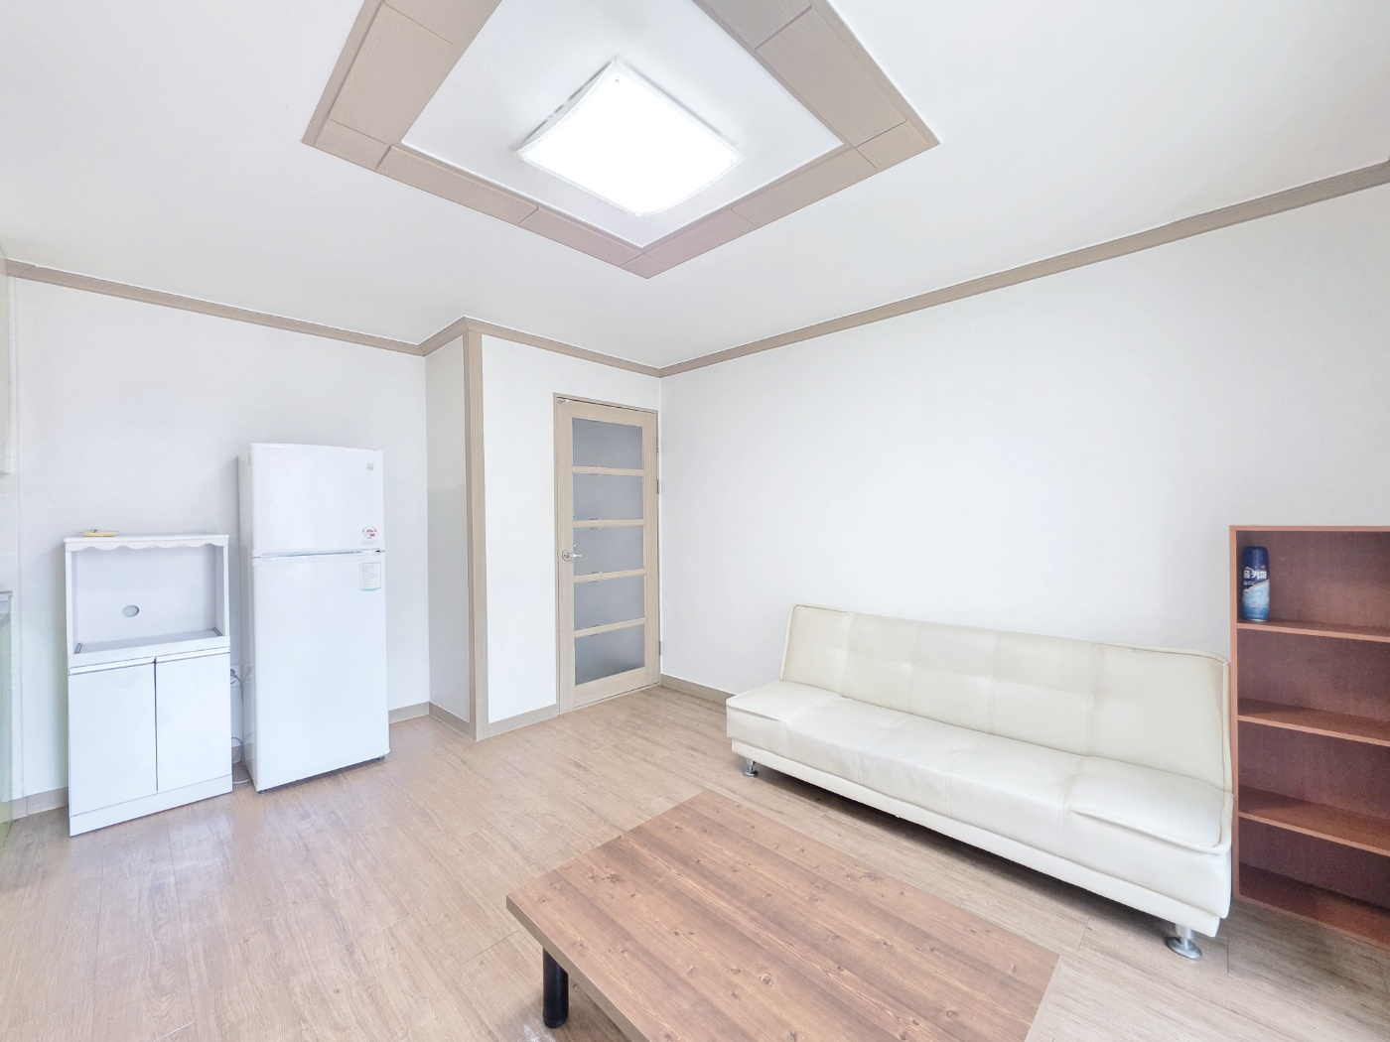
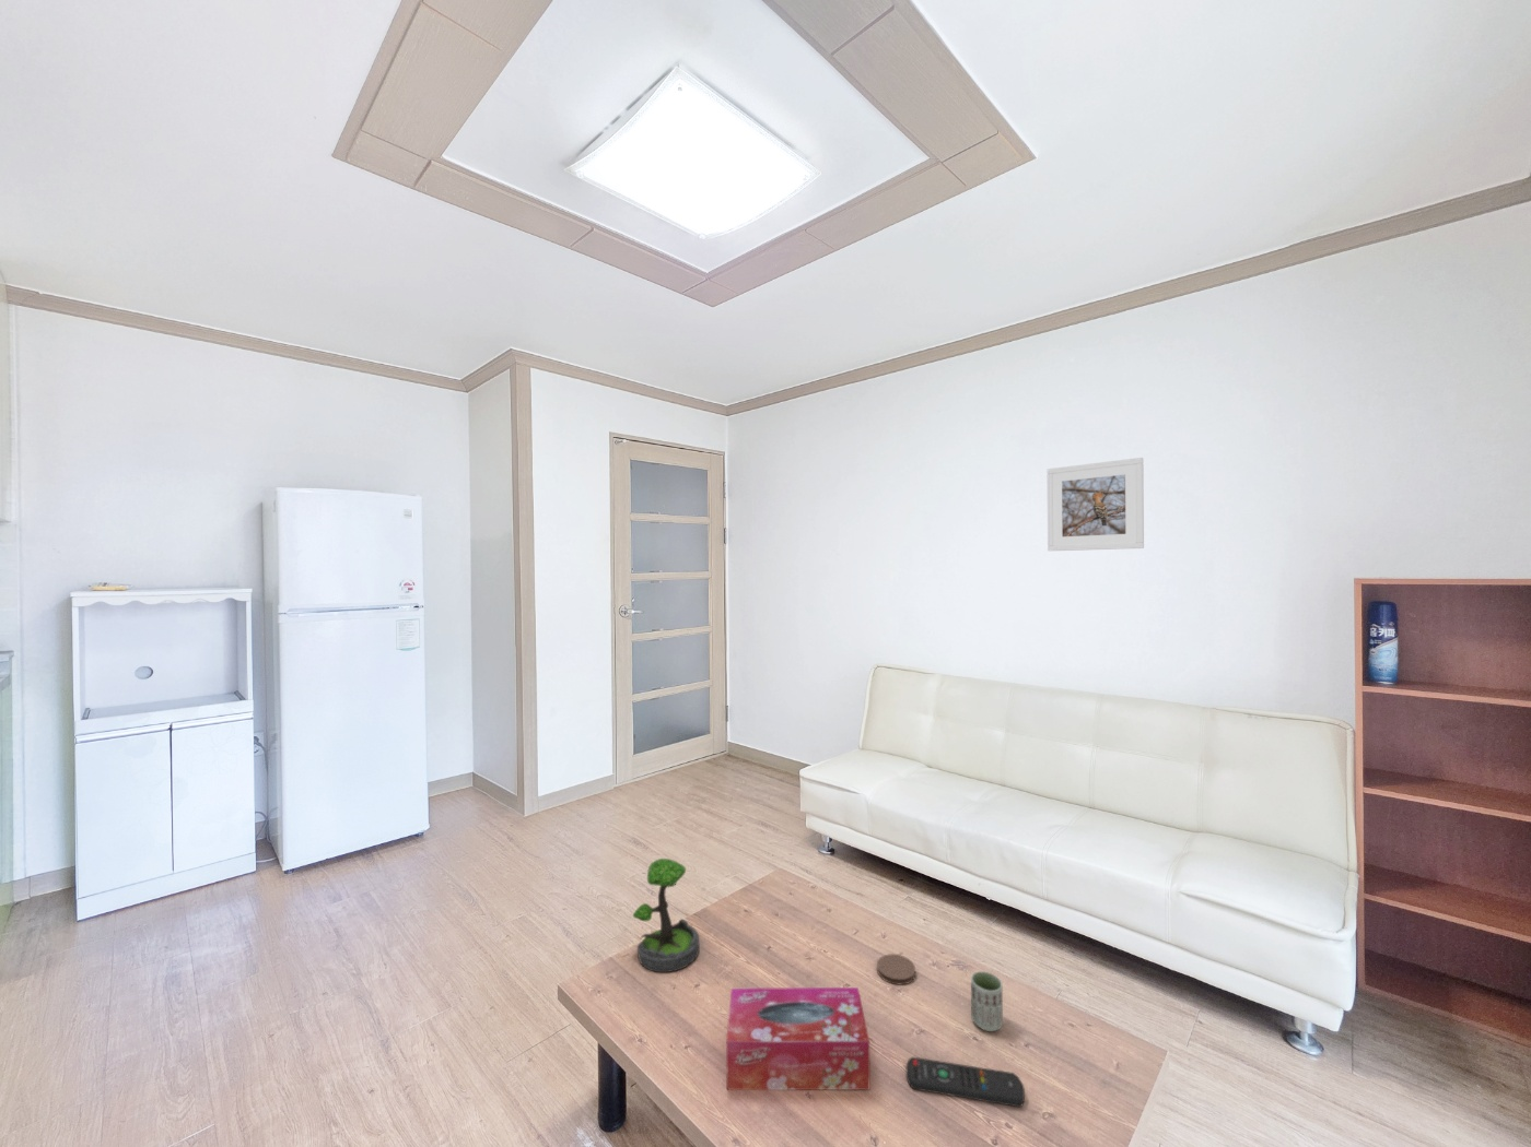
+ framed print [1046,457,1145,552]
+ coaster [876,953,916,986]
+ plant [632,858,700,974]
+ tissue box [725,987,870,1092]
+ remote control [905,1057,1026,1107]
+ cup [970,970,1004,1033]
